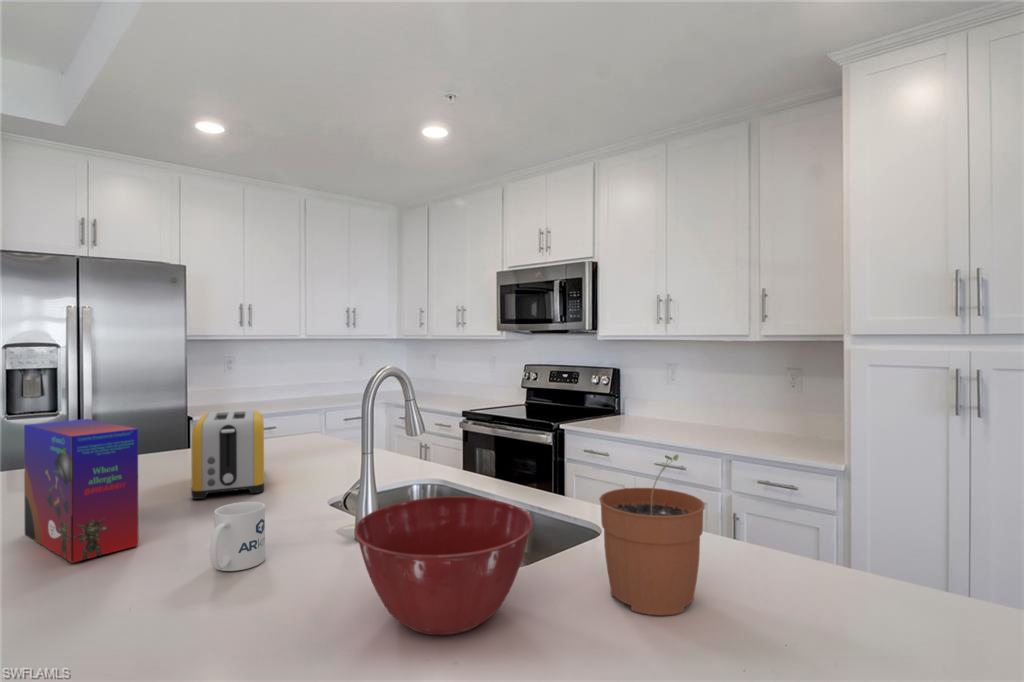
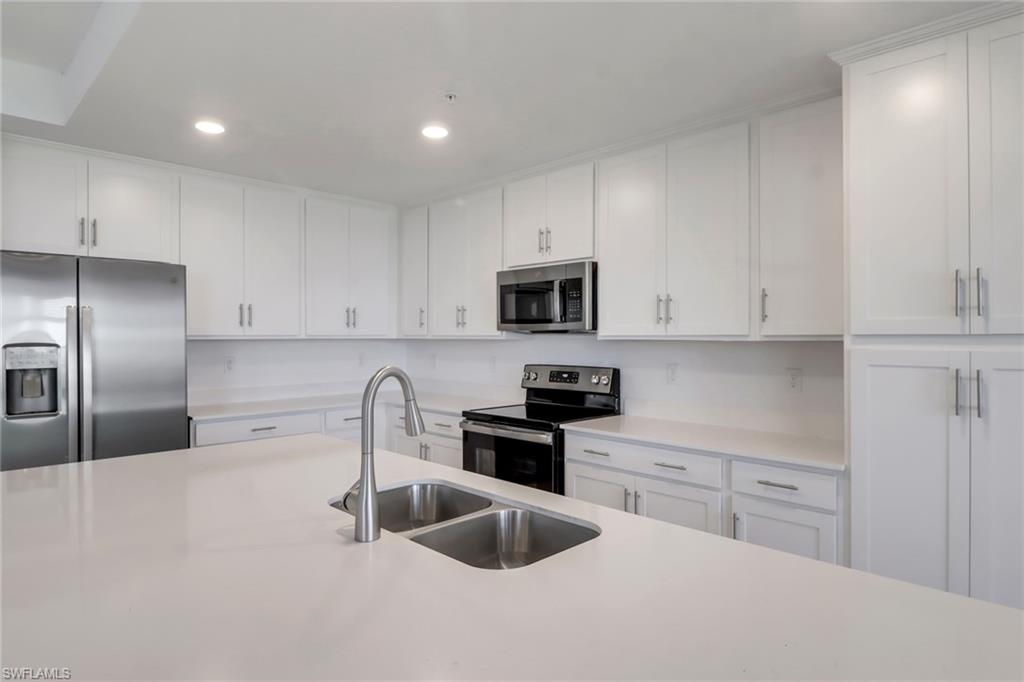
- mixing bowl [353,496,534,636]
- mug [209,501,266,572]
- cereal box [23,418,140,564]
- plant pot [598,454,706,616]
- toaster [190,410,265,500]
